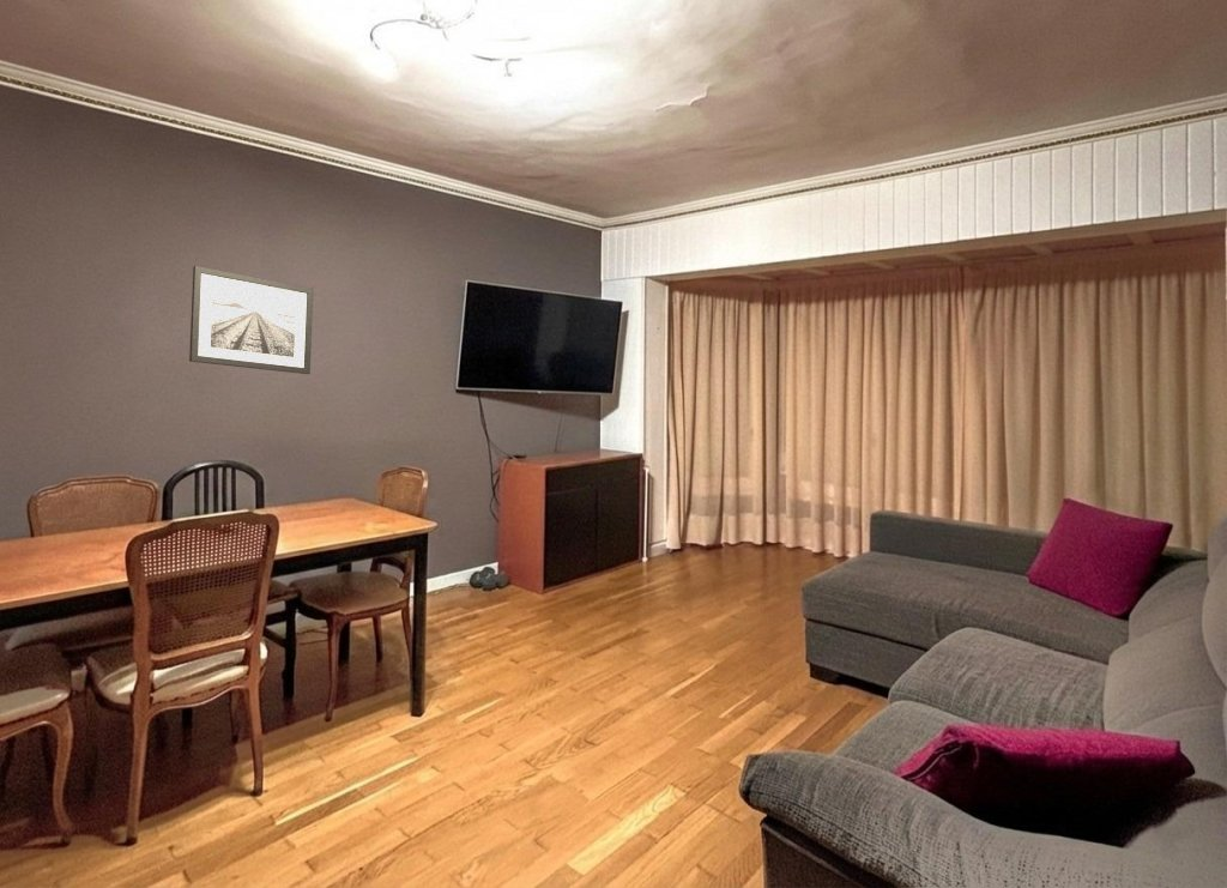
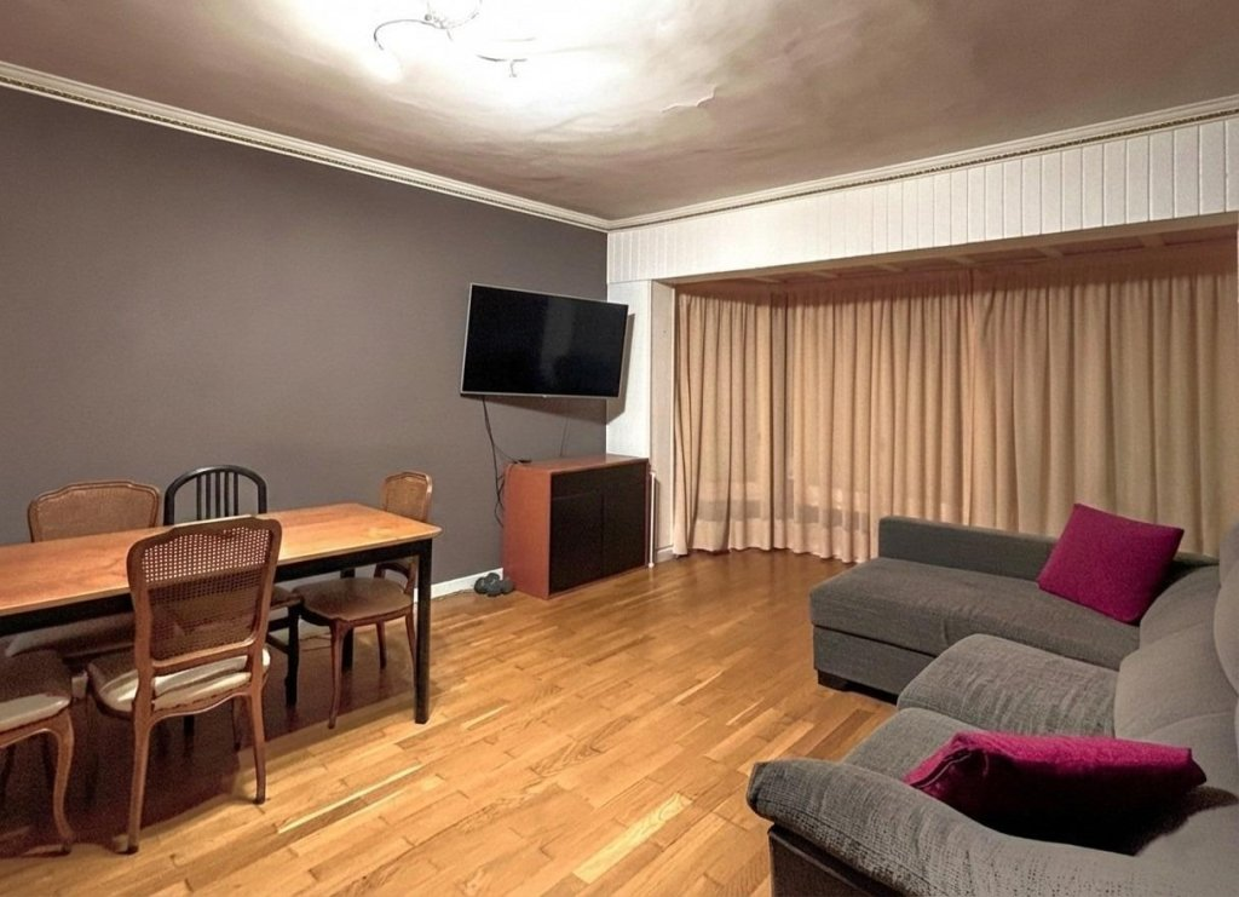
- wall art [188,265,314,375]
